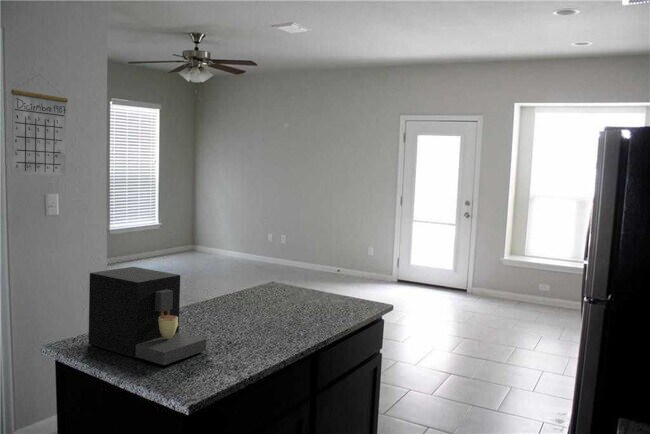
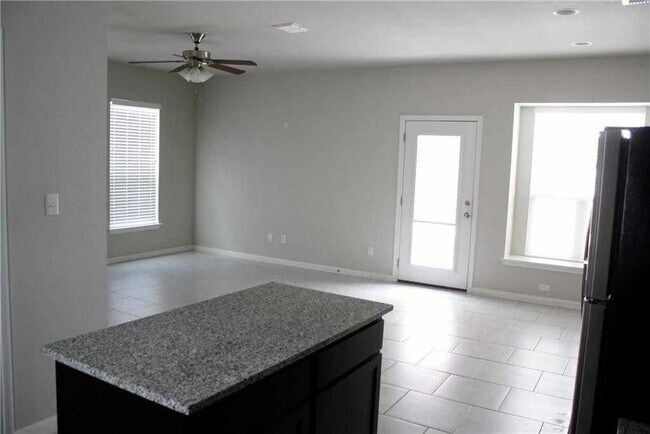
- coffee maker [87,266,207,366]
- calendar [10,74,69,177]
